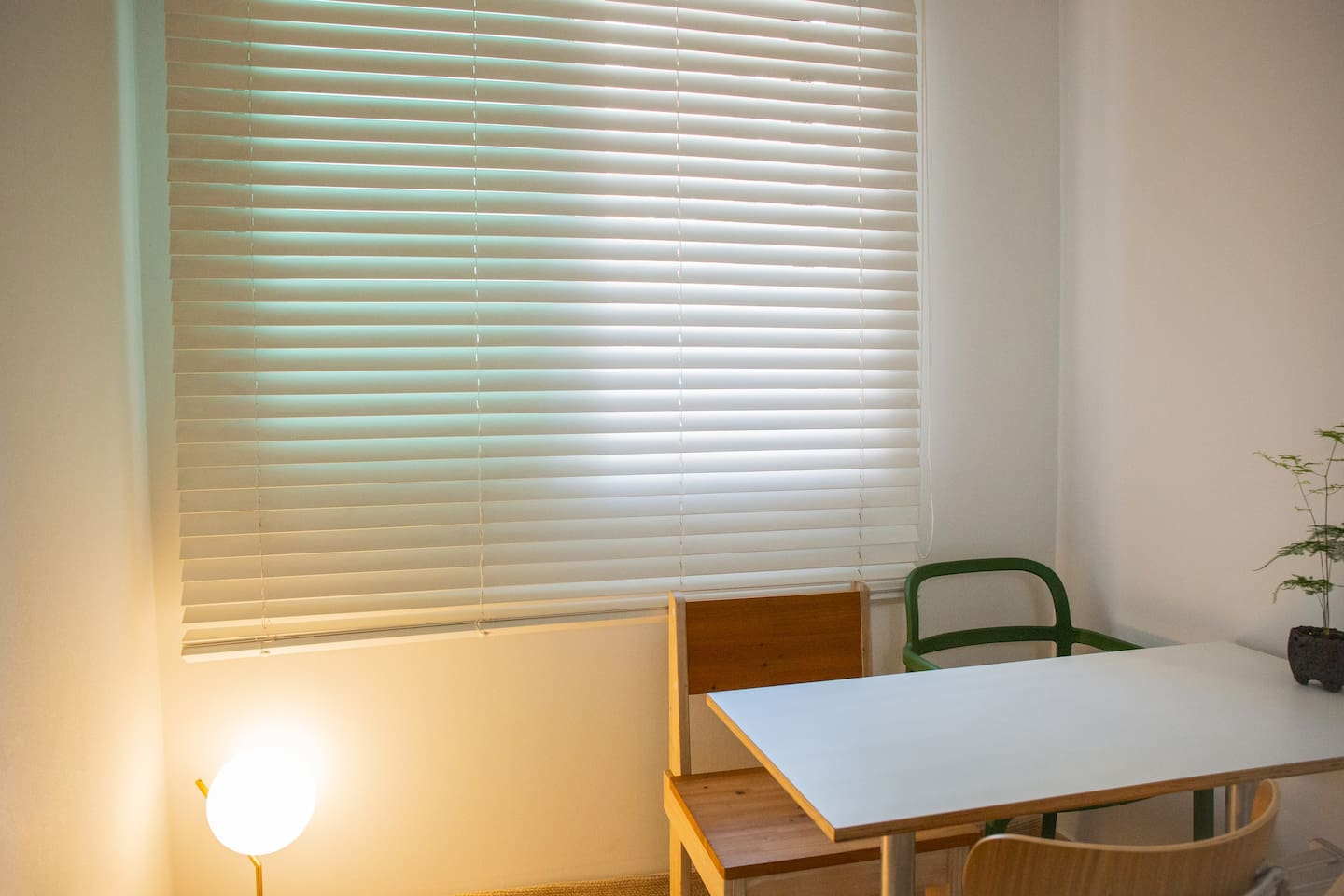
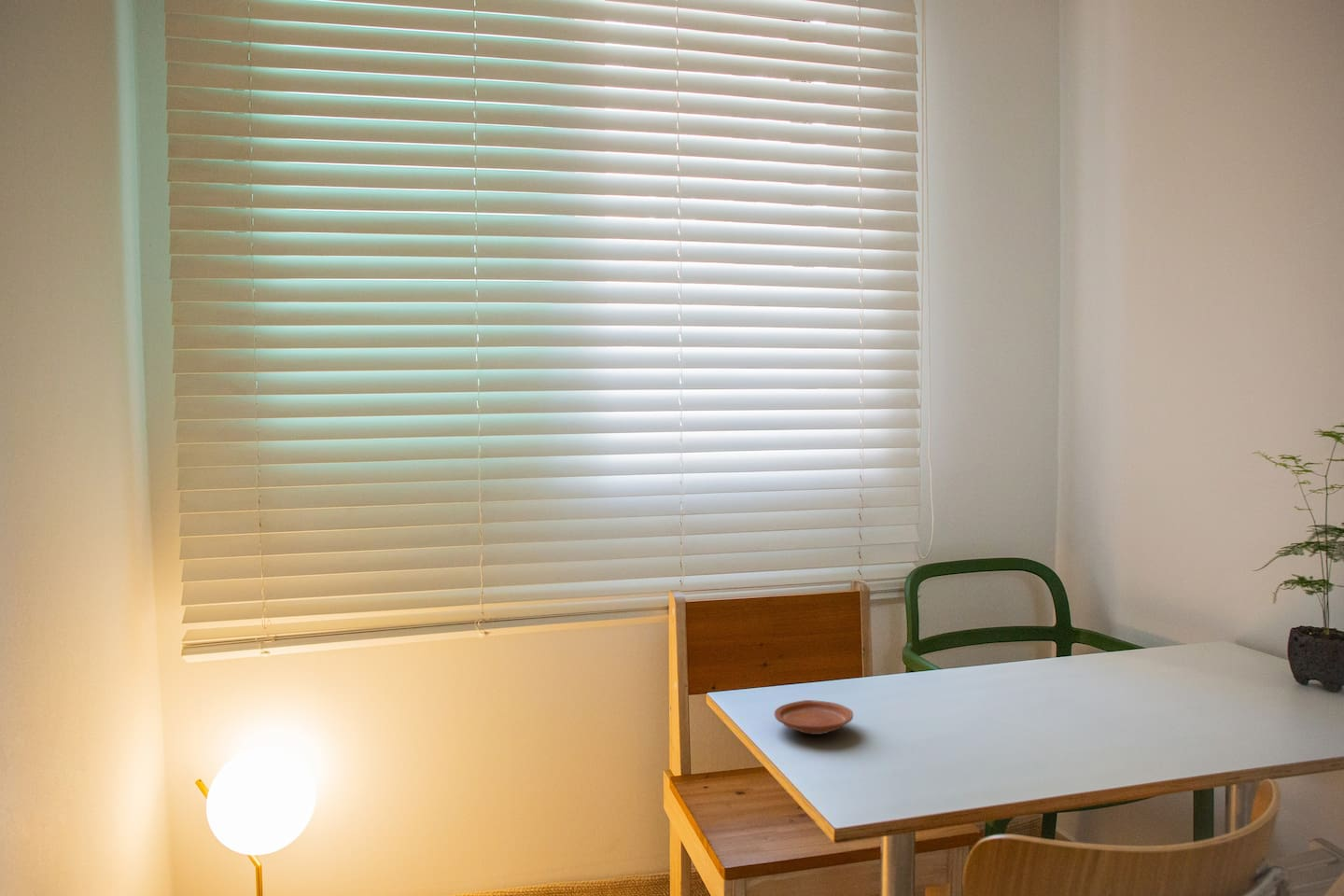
+ plate [774,699,854,735]
